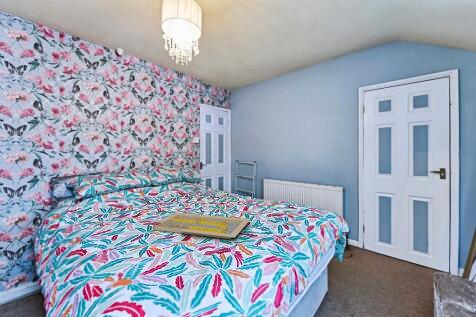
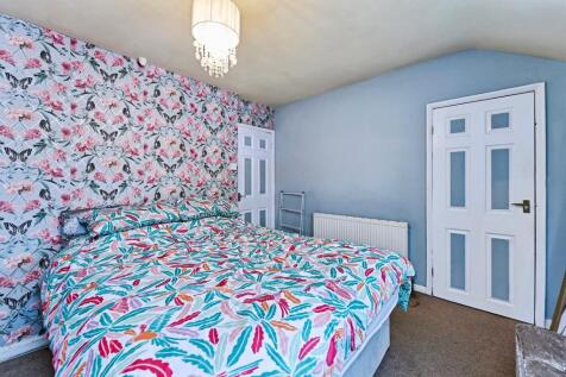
- serving tray [154,212,251,240]
